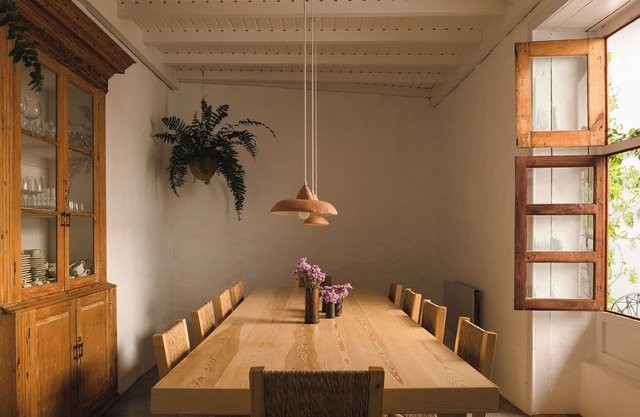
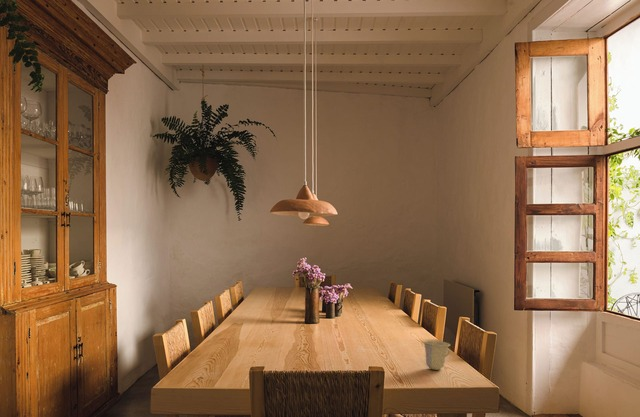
+ cup [422,339,451,371]
